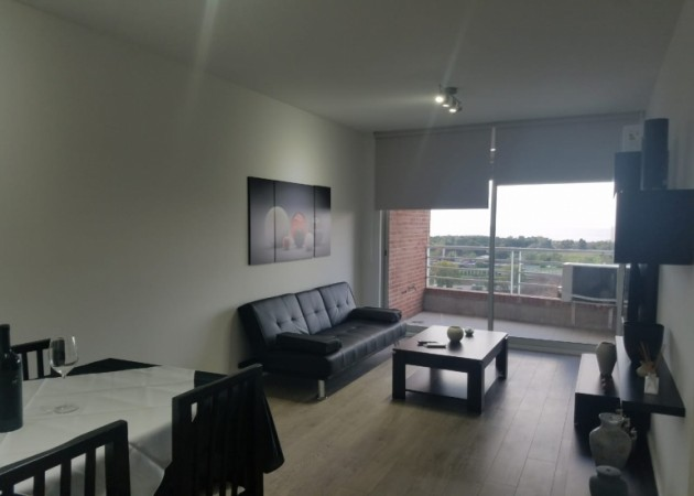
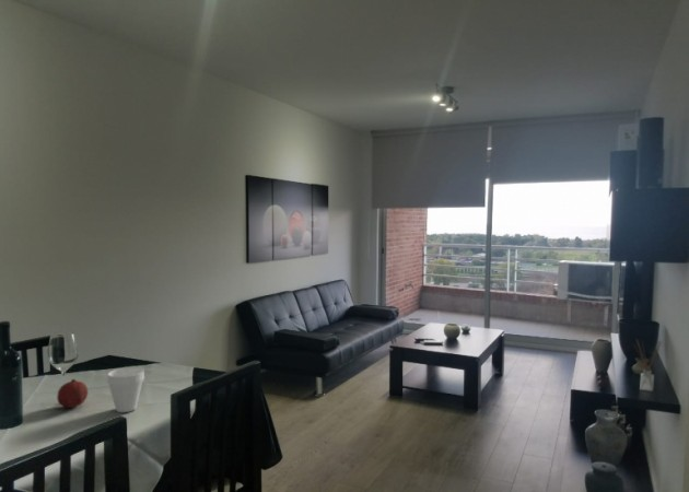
+ fruit [56,378,89,409]
+ cup [106,366,145,413]
